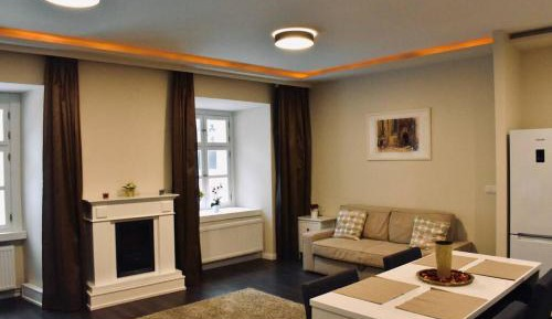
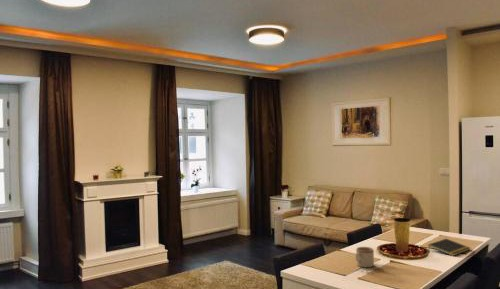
+ mug [354,246,375,269]
+ notepad [427,238,471,257]
